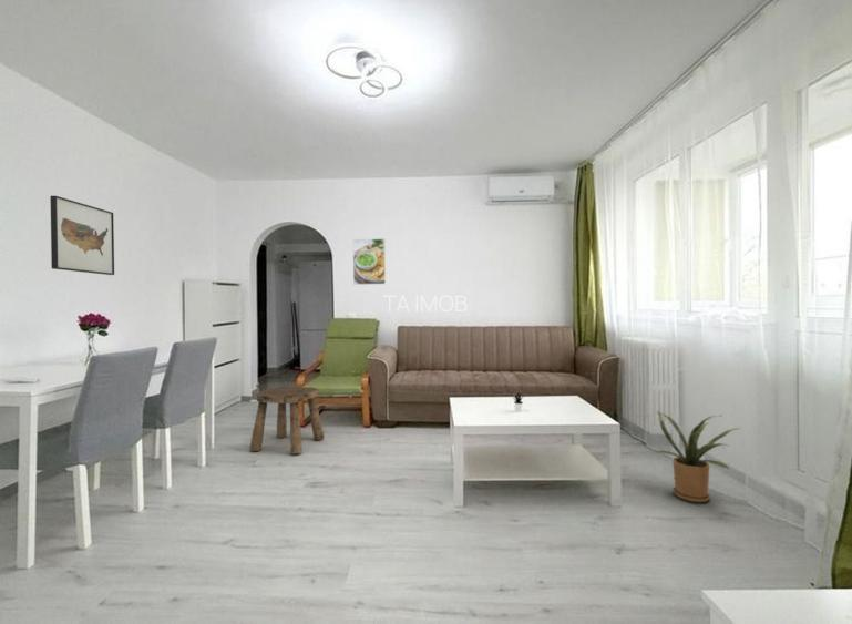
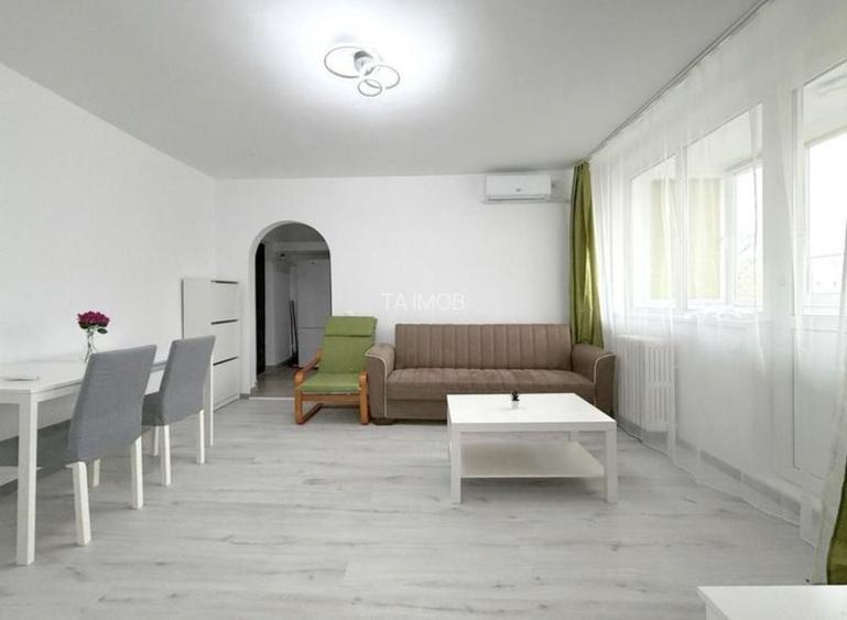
- wall art [49,195,115,276]
- house plant [653,410,741,503]
- stool [248,386,326,456]
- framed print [351,237,387,286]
